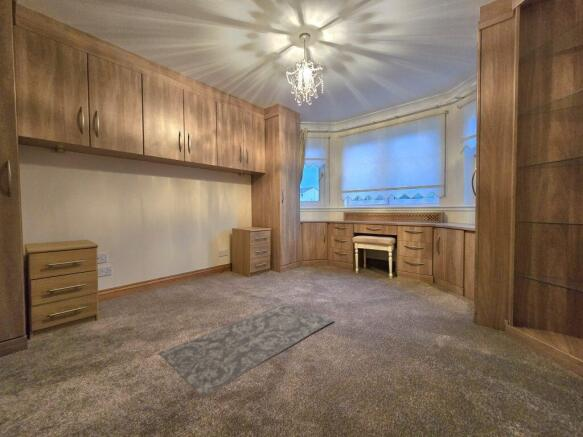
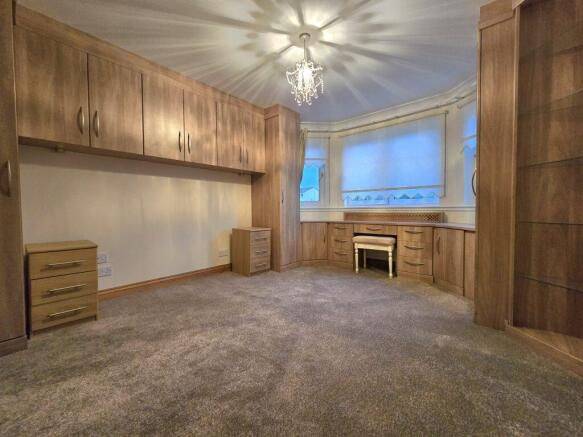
- rug [157,302,336,399]
